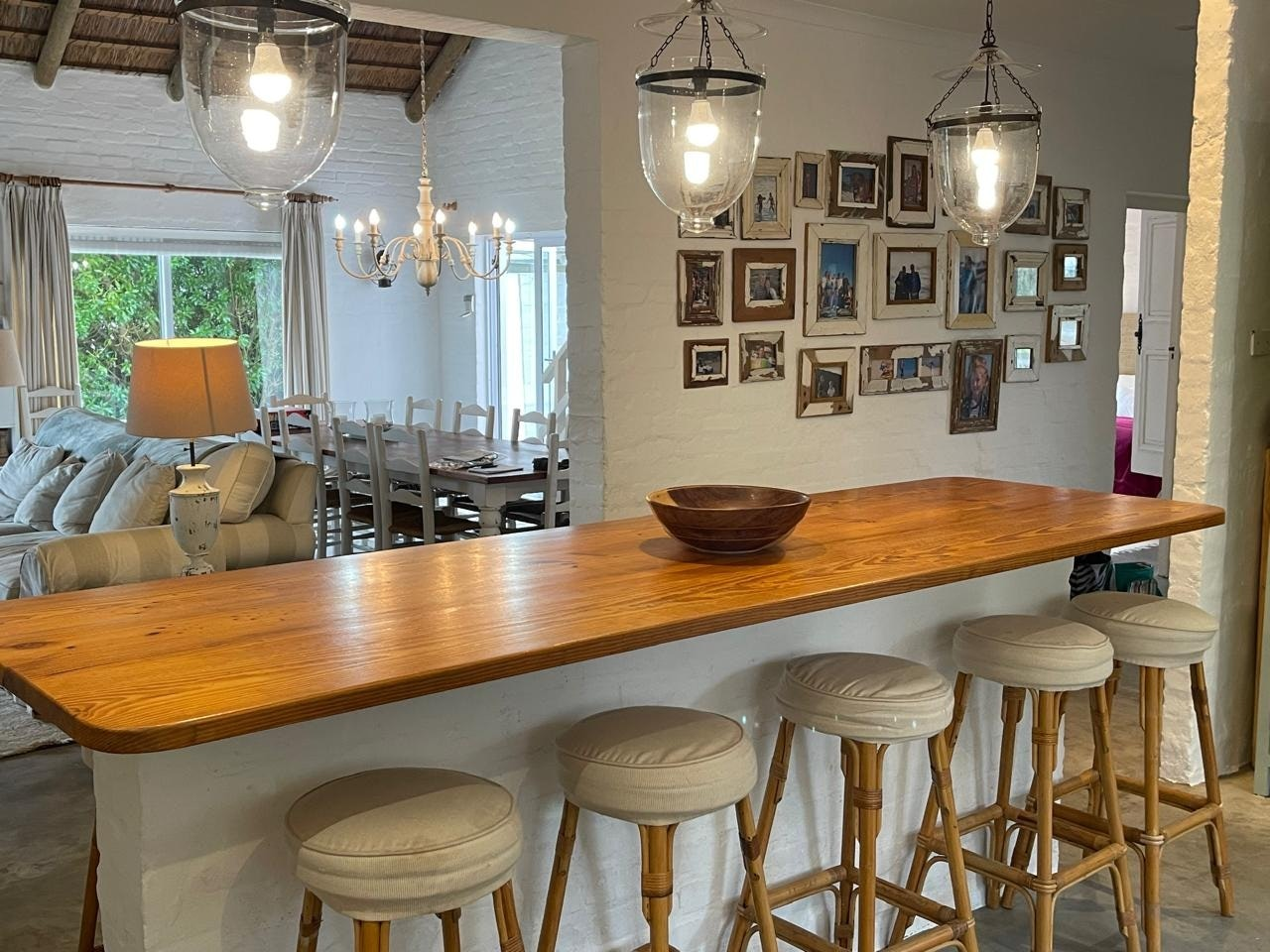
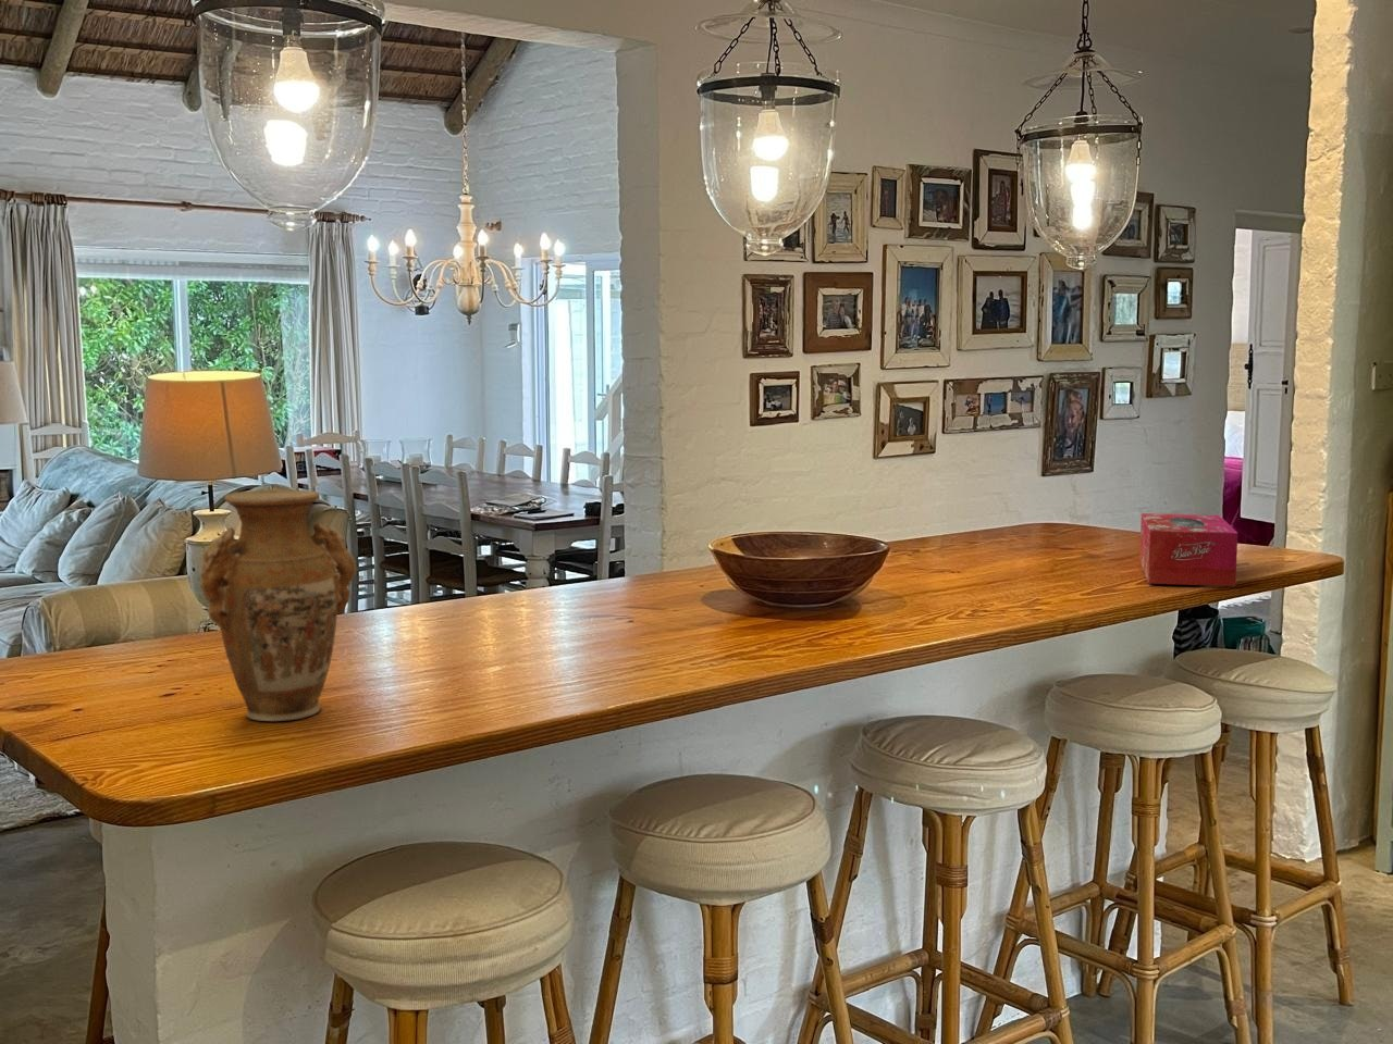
+ tissue box [1139,512,1238,587]
+ vase [200,488,356,722]
